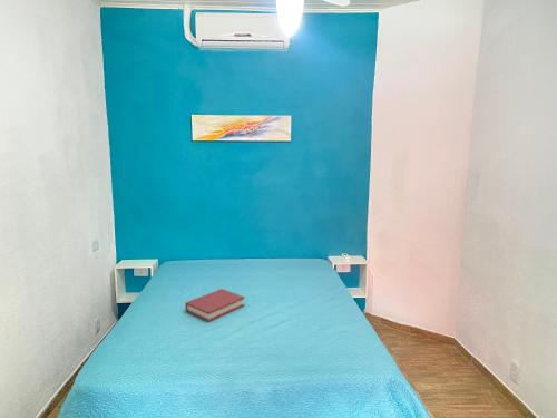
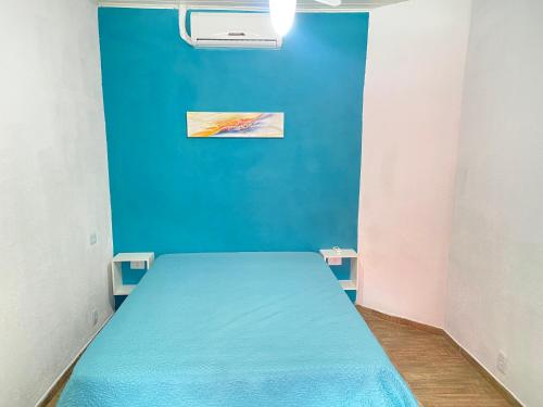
- hardback book [184,288,245,323]
